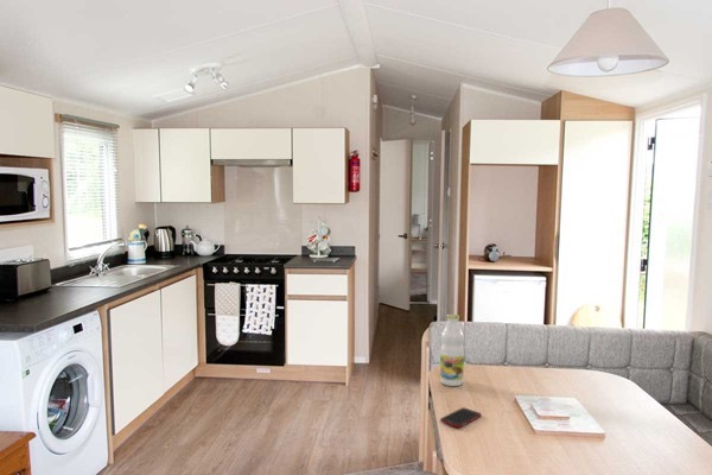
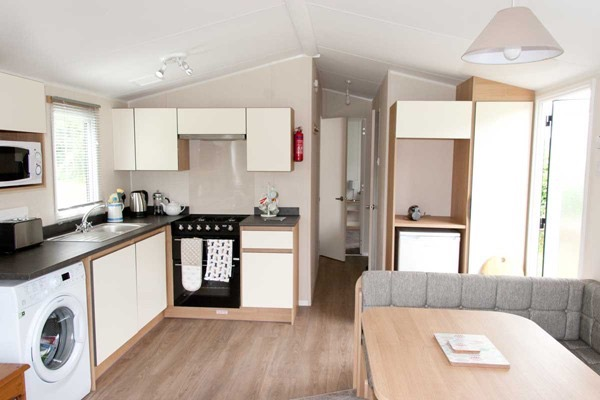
- bottle [439,314,465,387]
- cell phone [439,406,483,429]
